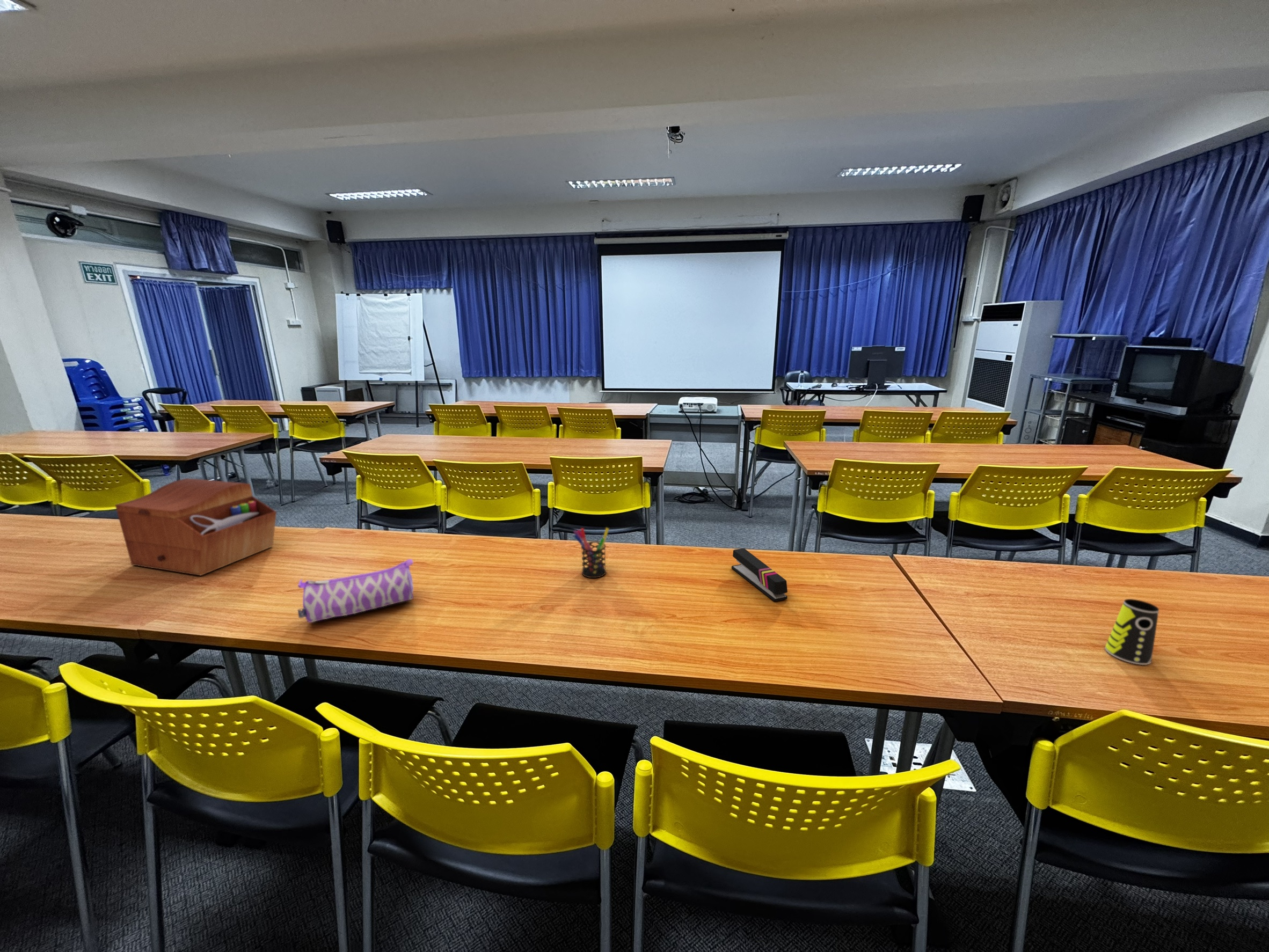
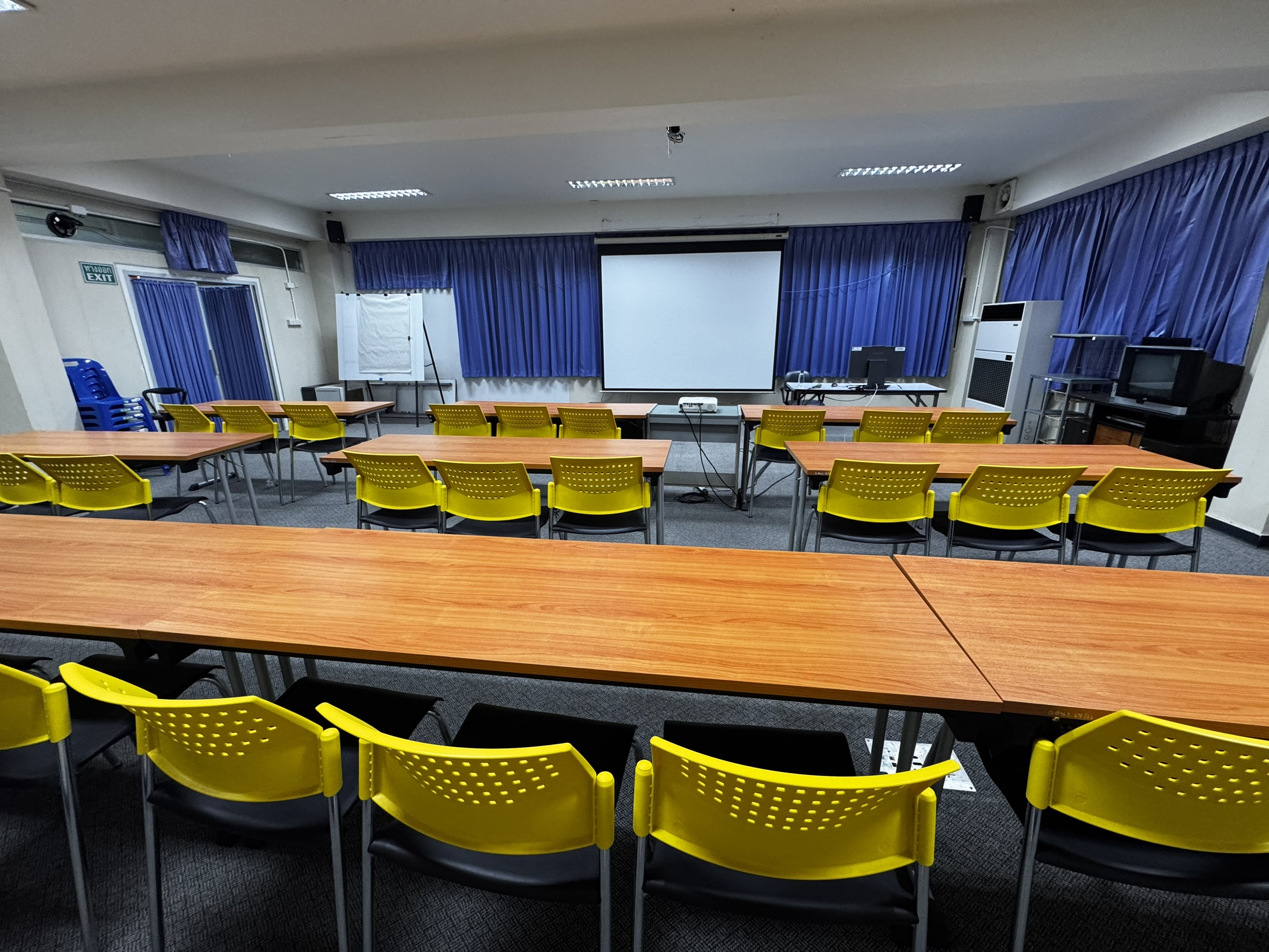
- cup [1104,598,1159,665]
- pencil case [297,559,414,623]
- stapler [731,548,788,602]
- sewing box [114,478,277,576]
- pen holder [573,527,609,578]
